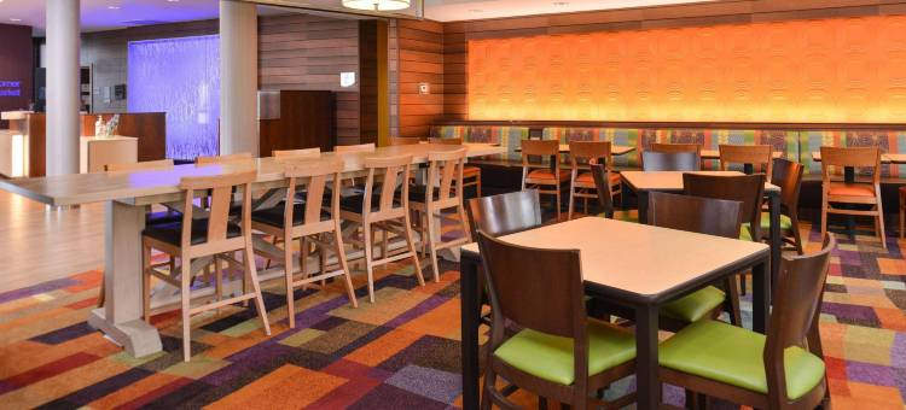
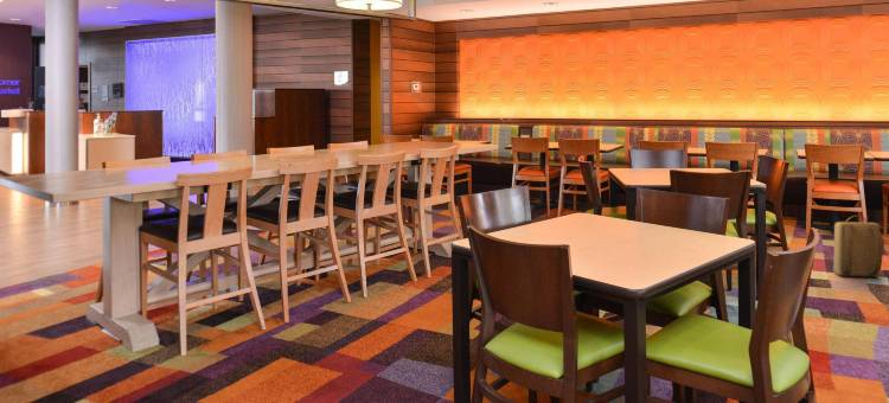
+ backpack [832,215,885,279]
